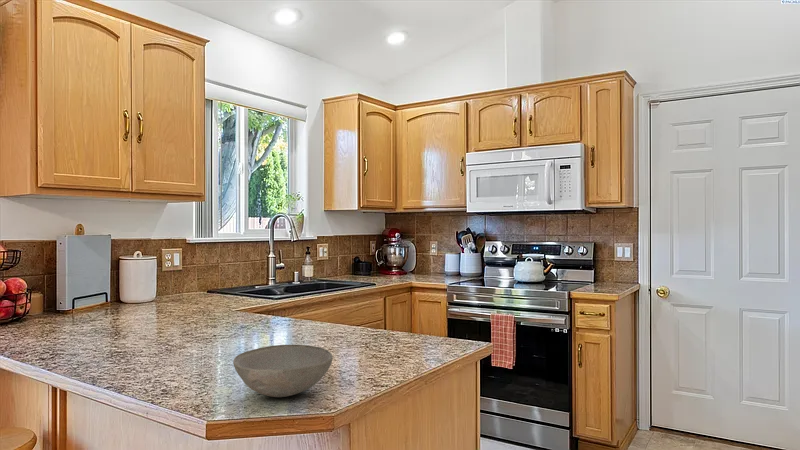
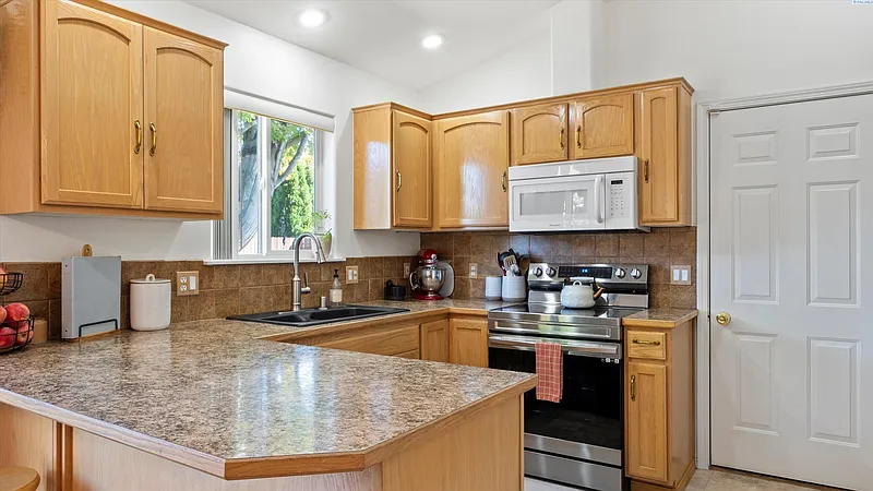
- bowl [232,344,334,398]
